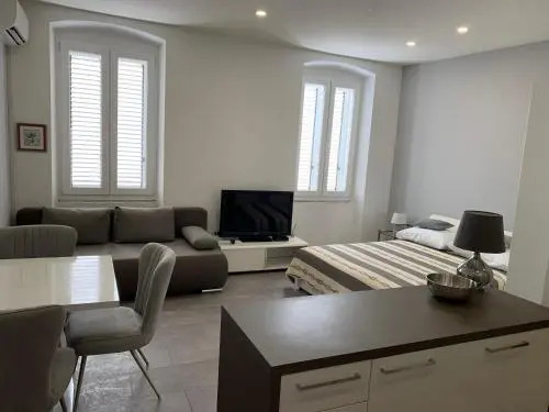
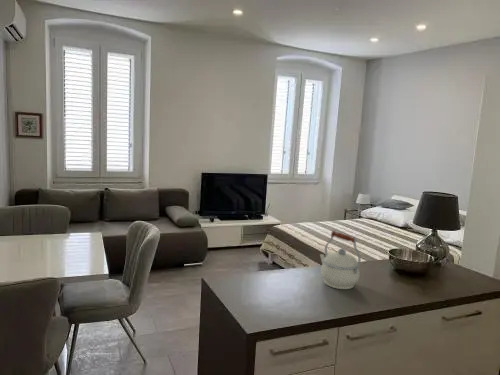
+ kettle [319,230,362,290]
